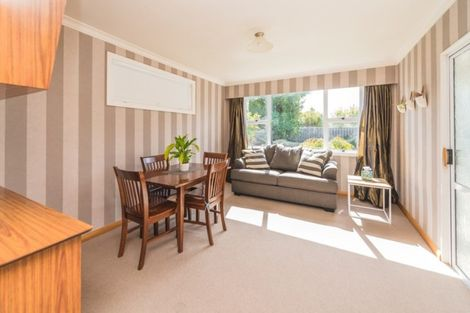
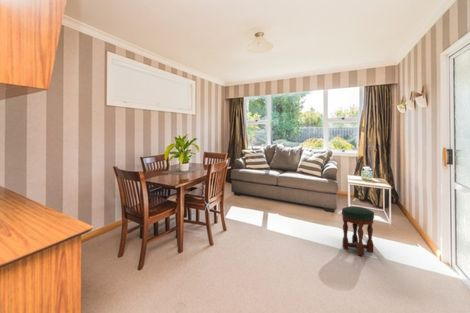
+ stool [341,206,375,257]
